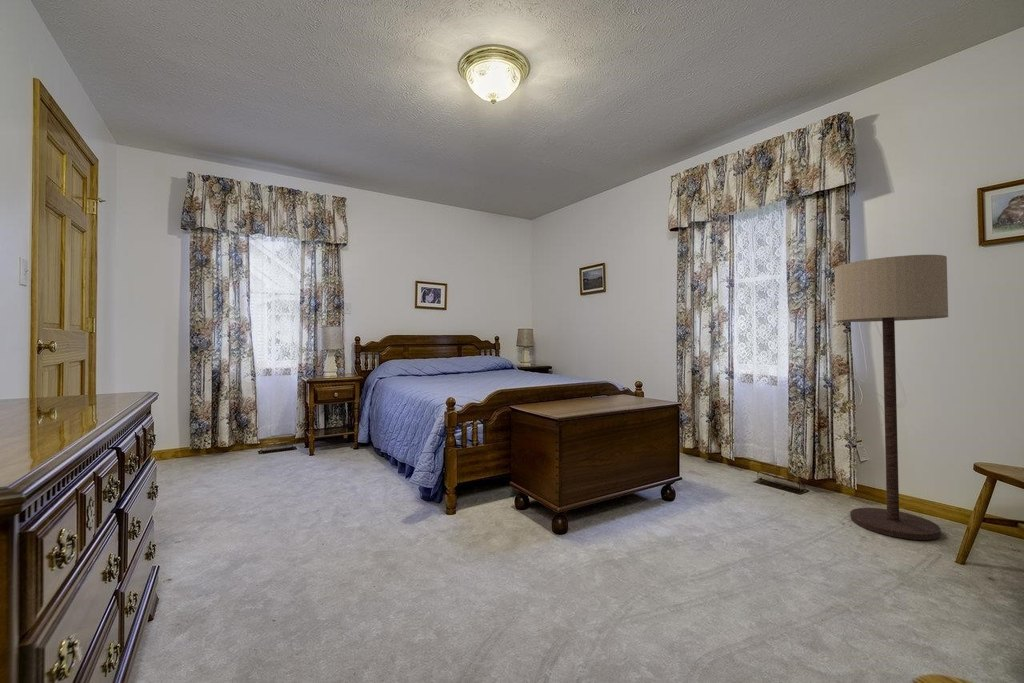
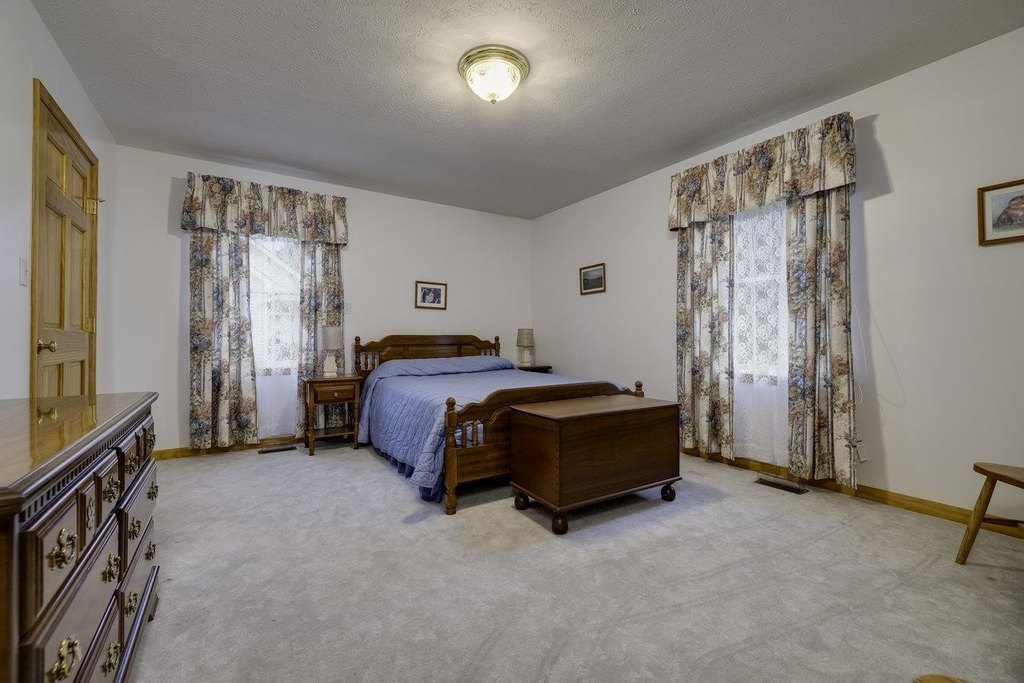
- floor lamp [834,254,949,541]
